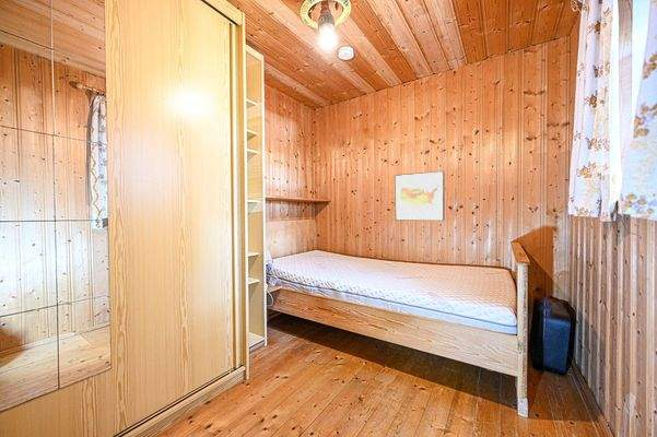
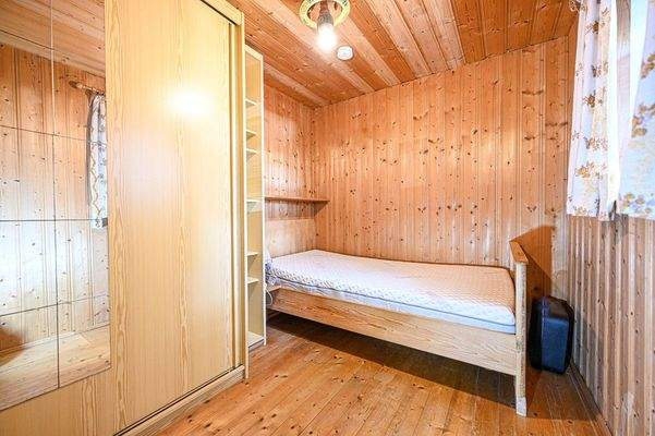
- wall art [394,169,445,222]
